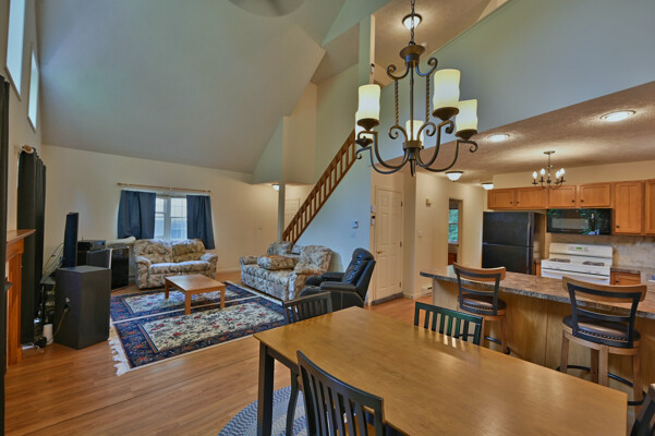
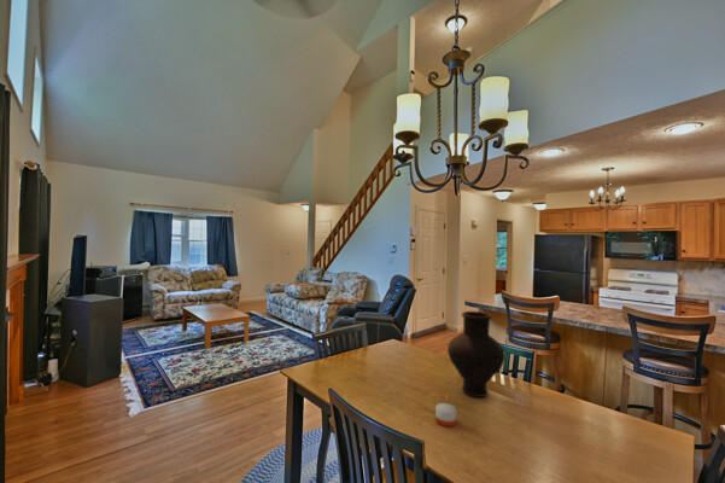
+ candle [434,402,457,427]
+ vase [446,310,507,398]
